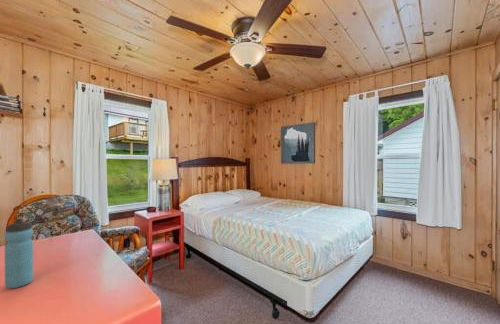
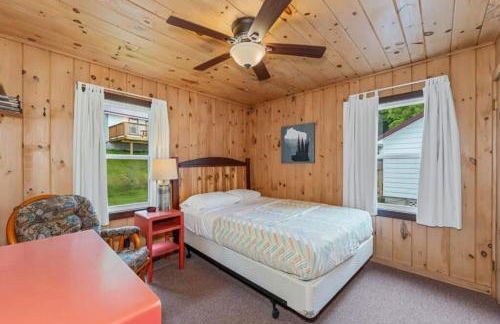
- water bottle [4,217,34,289]
